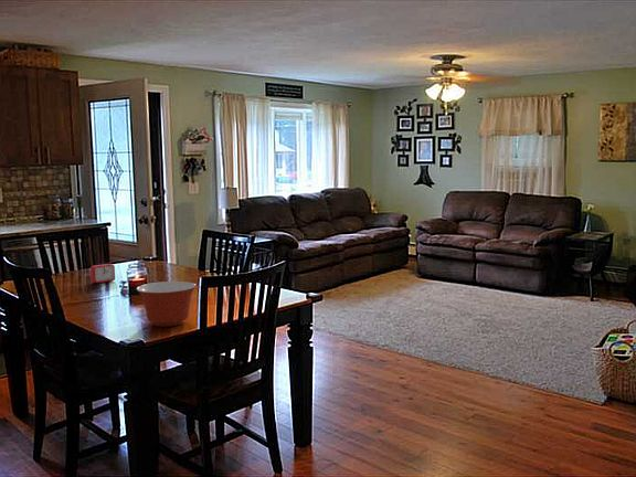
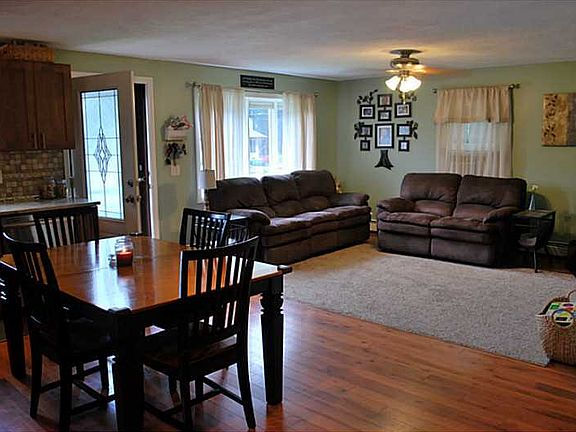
- alarm clock [89,263,116,284]
- mixing bowl [136,280,198,328]
